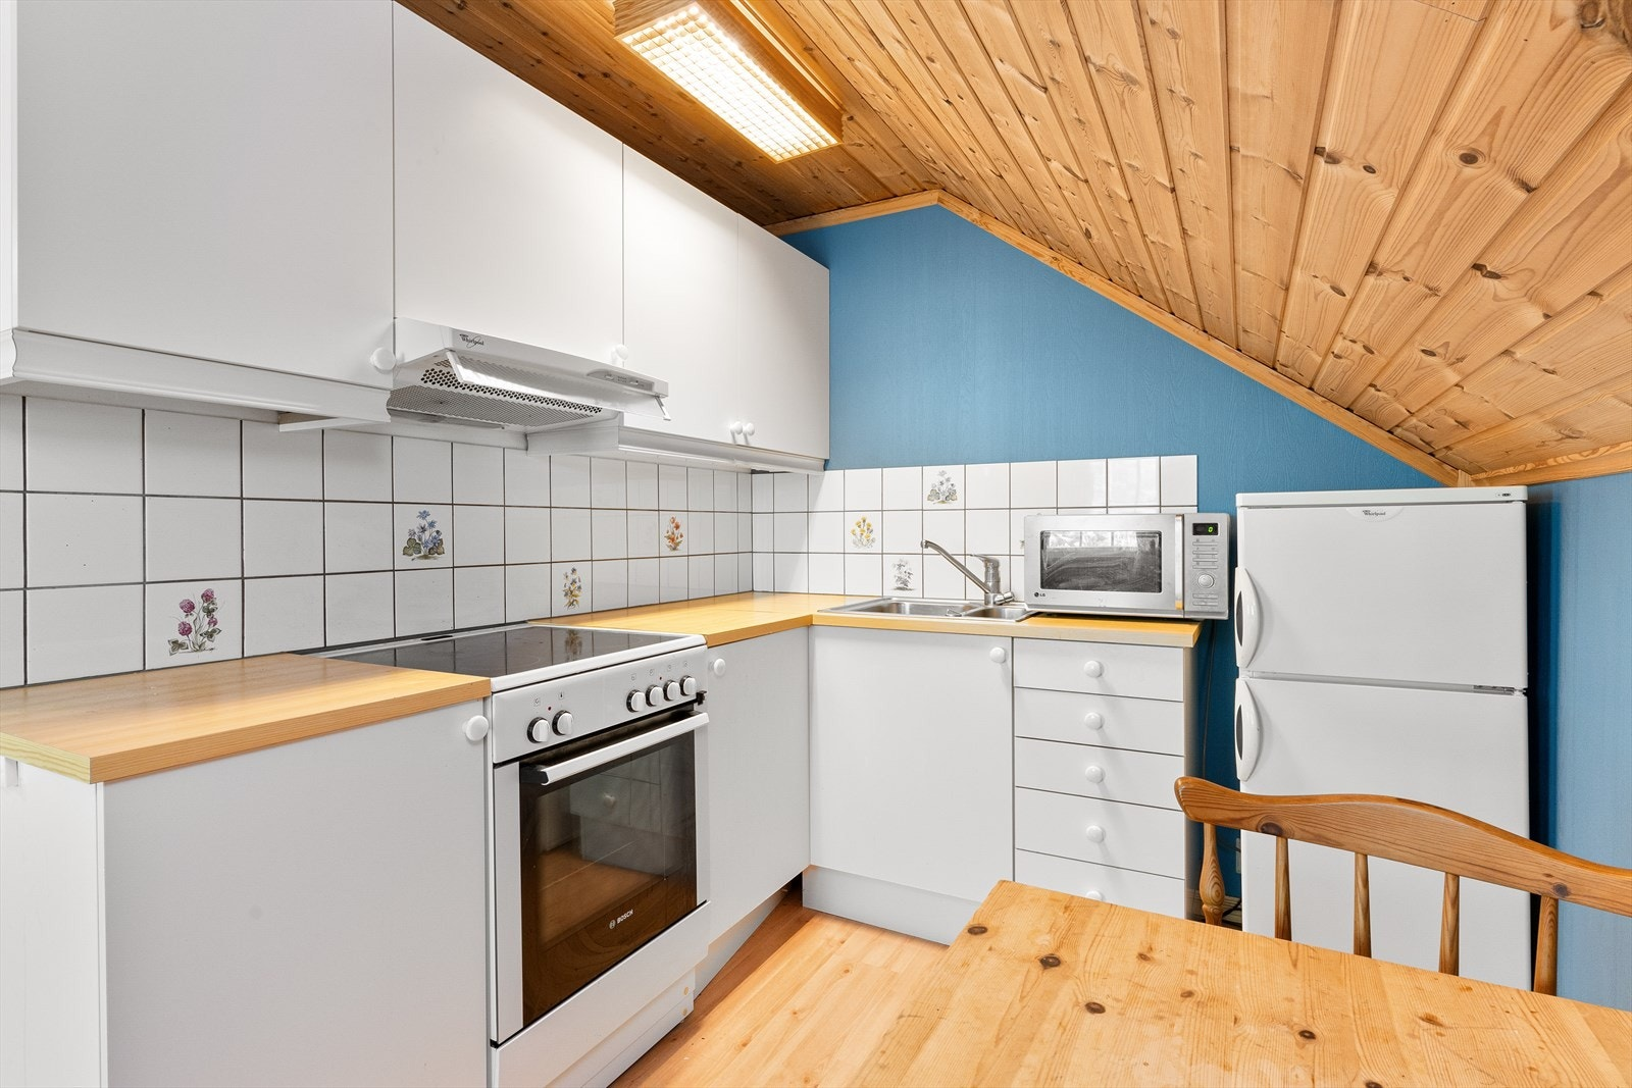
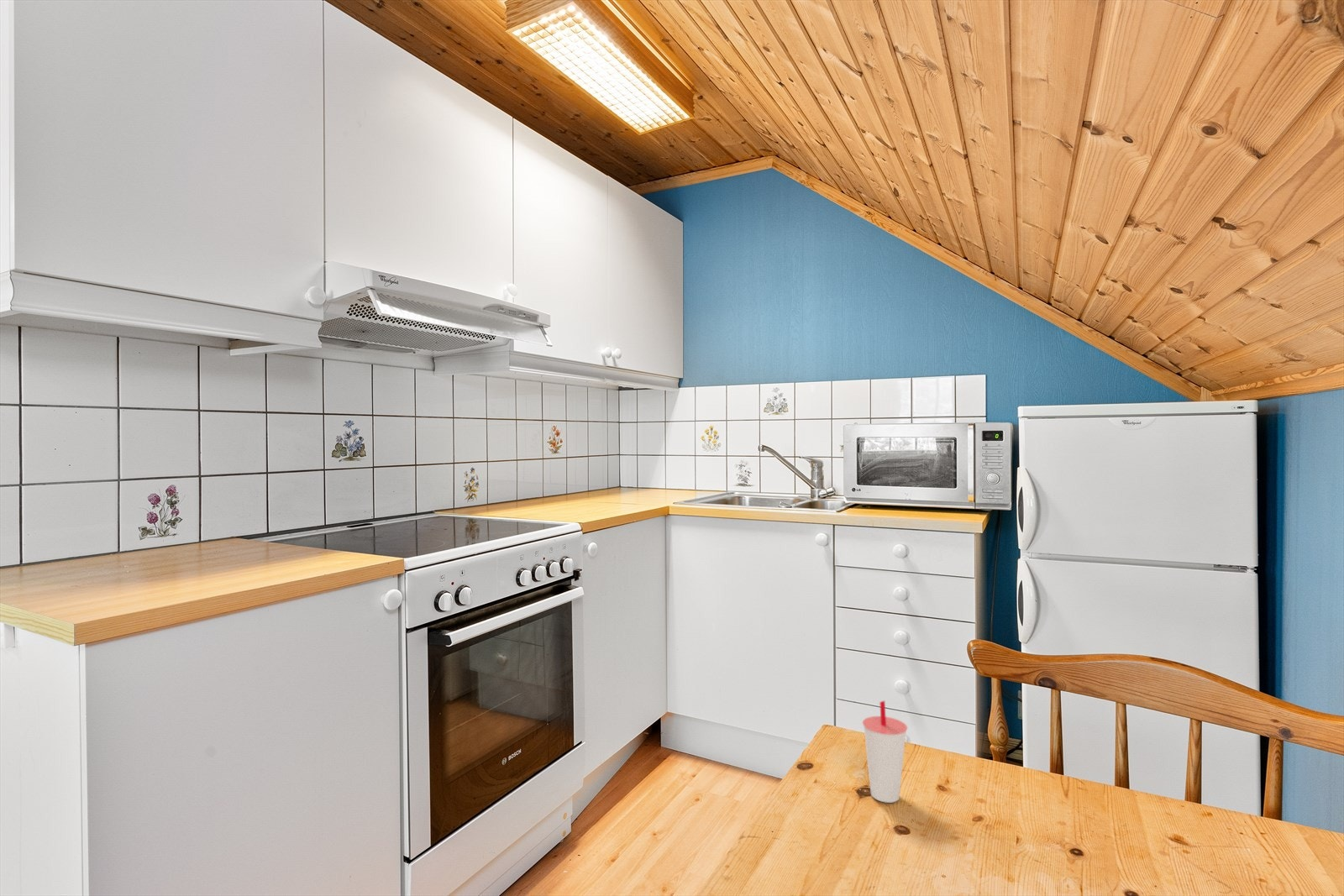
+ cup [862,700,908,804]
